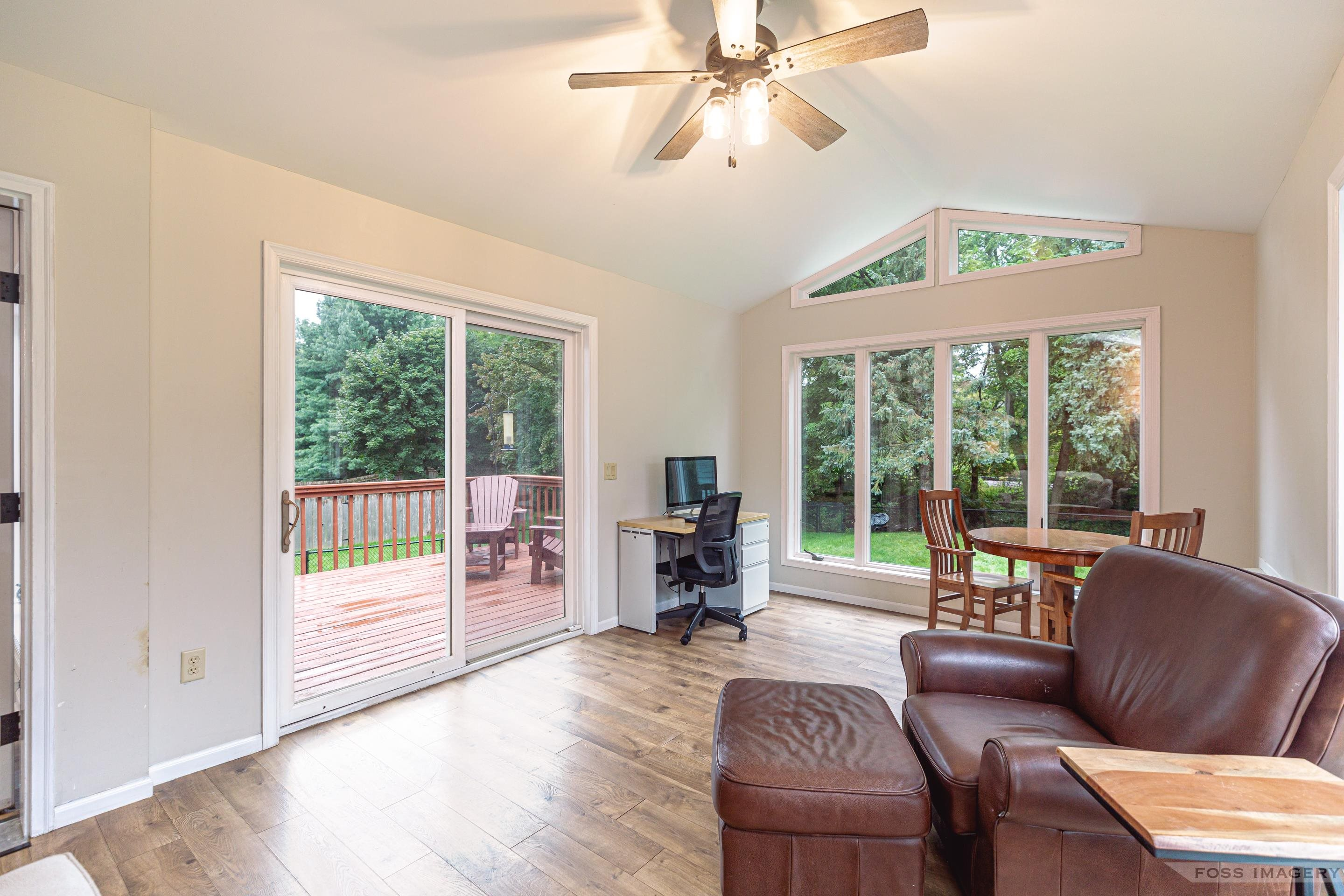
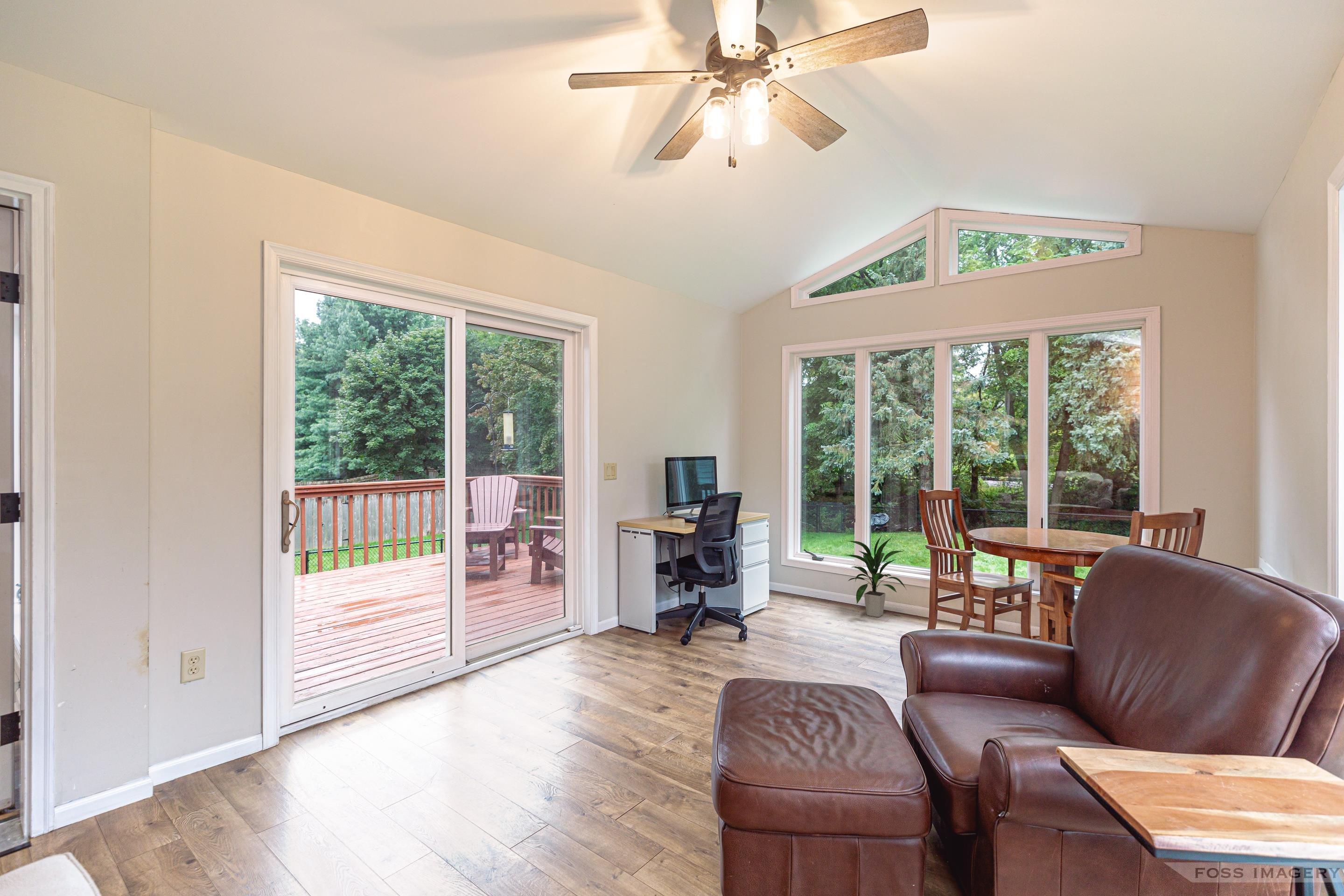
+ indoor plant [844,535,907,617]
